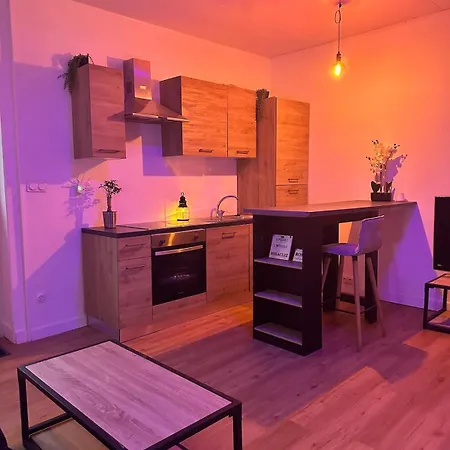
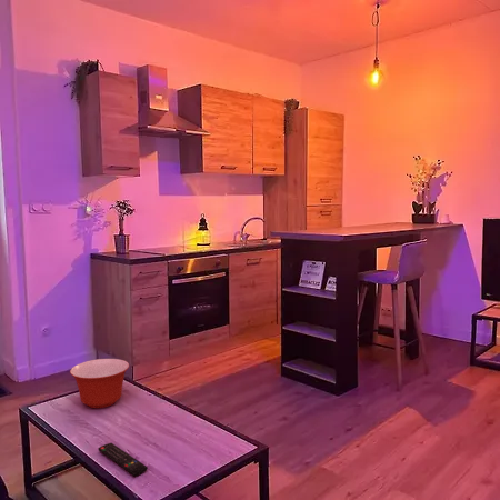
+ mixing bowl [69,358,130,409]
+ remote control [97,442,149,477]
